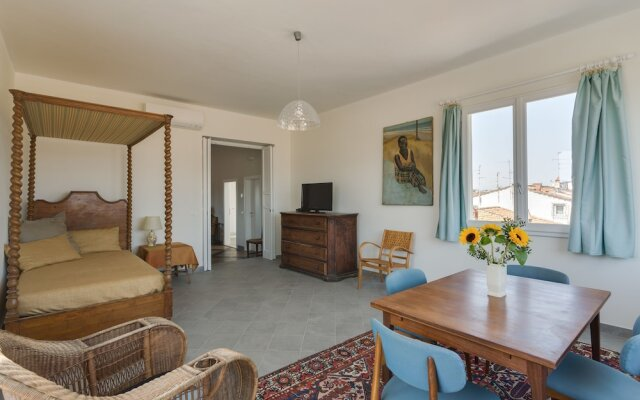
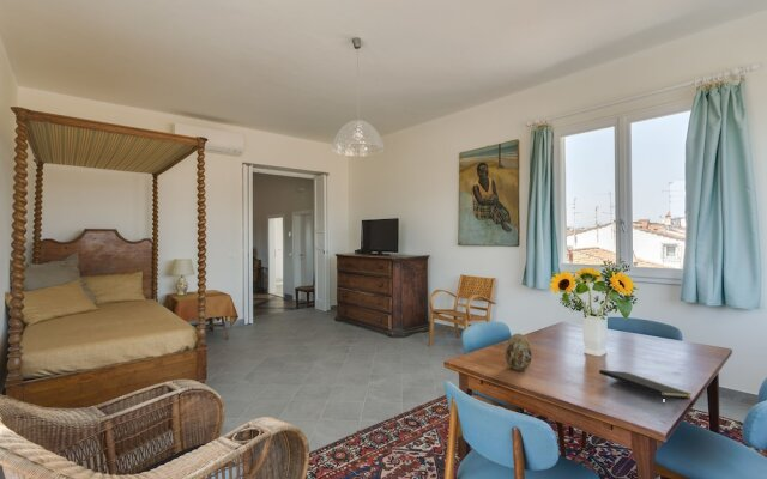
+ decorative egg [503,333,533,371]
+ notepad [598,369,691,407]
